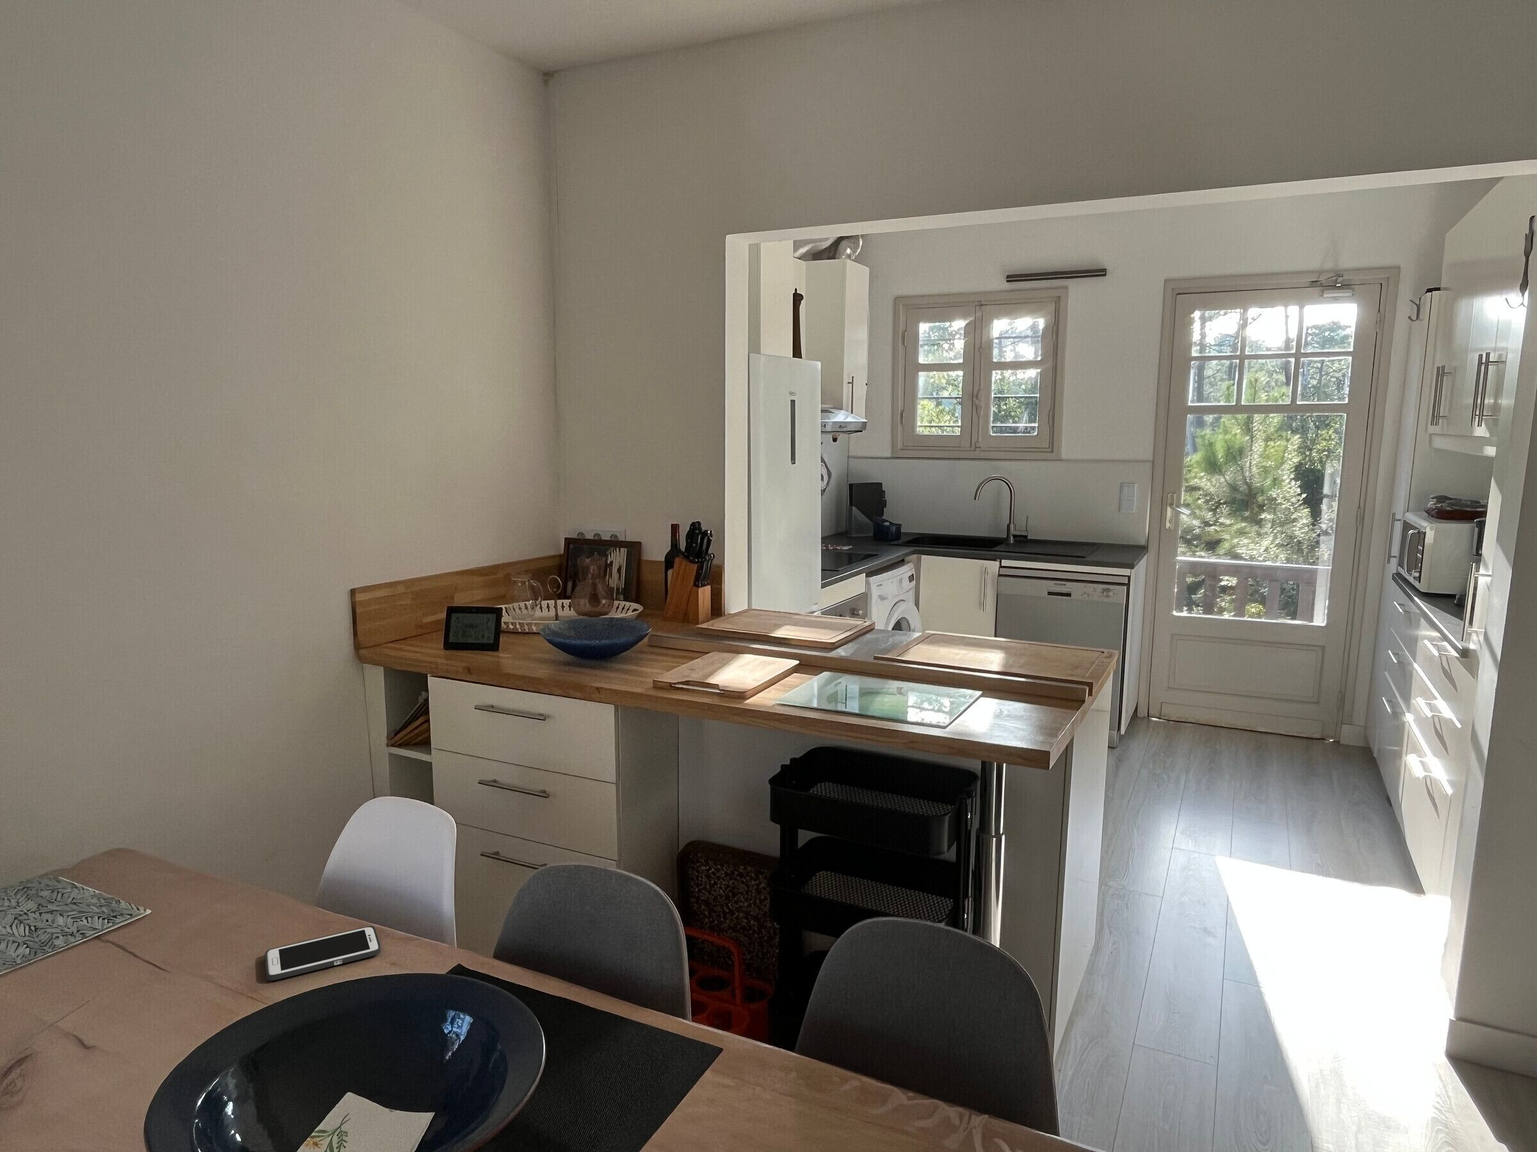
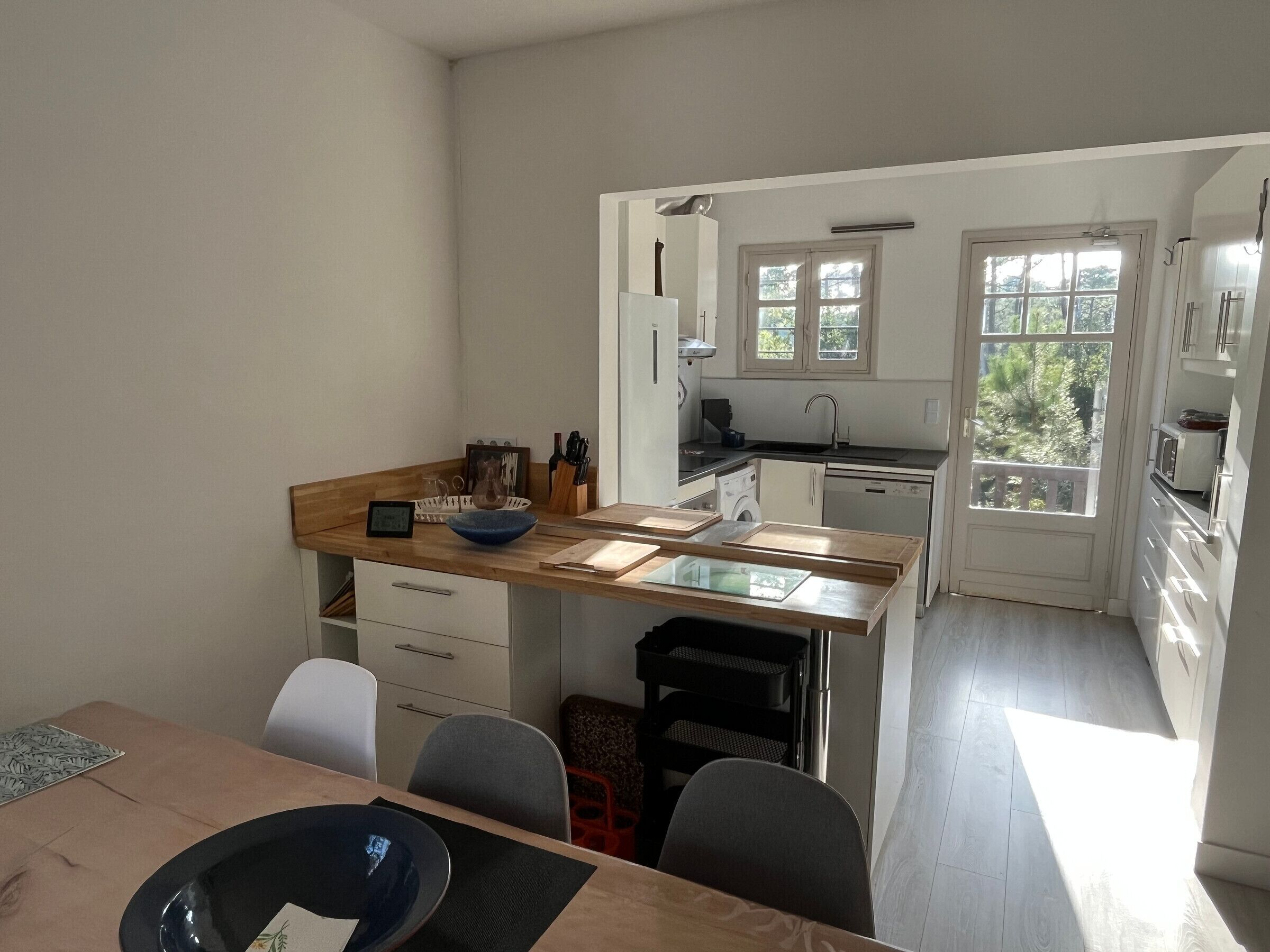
- cell phone [265,926,381,981]
